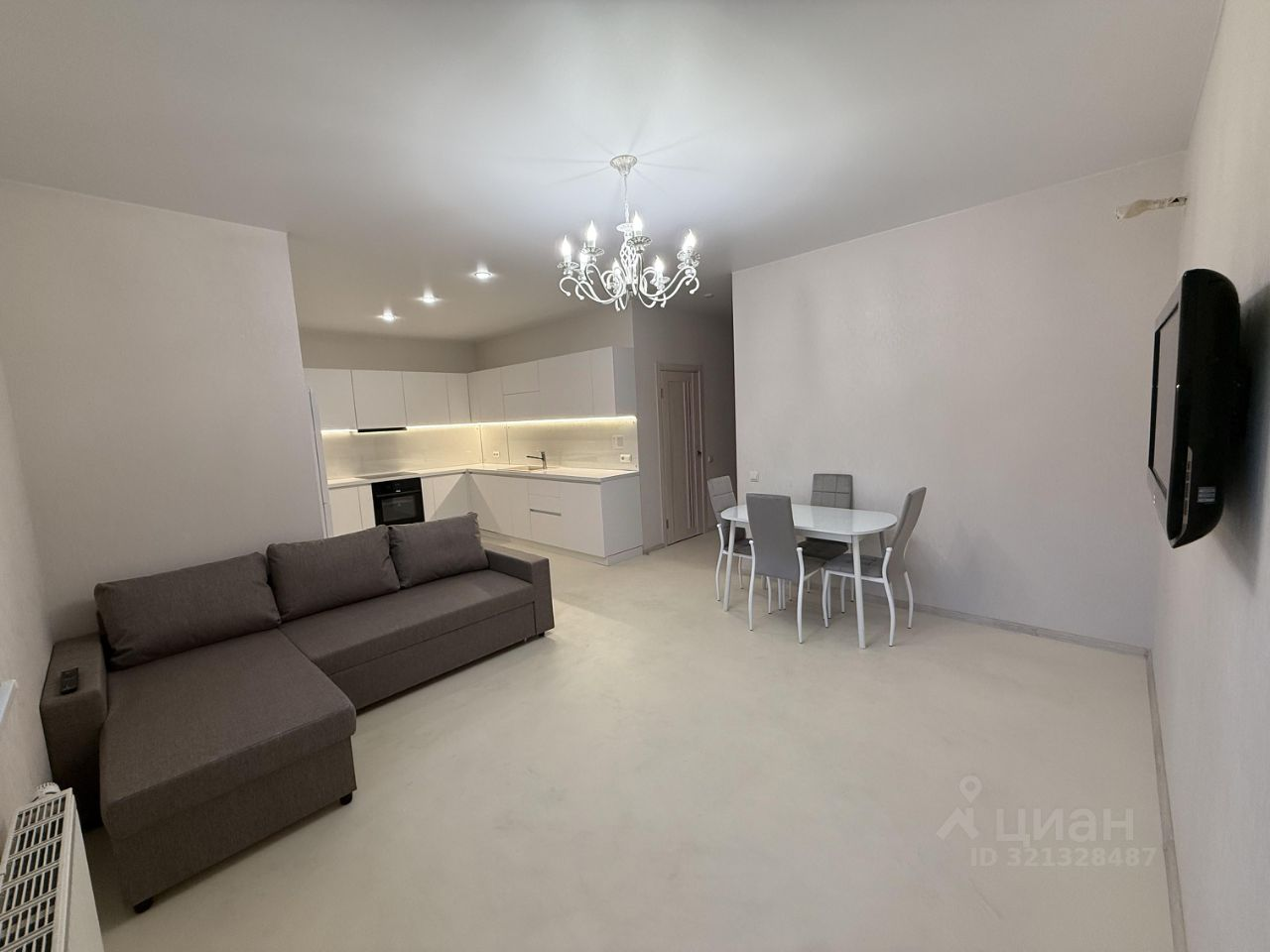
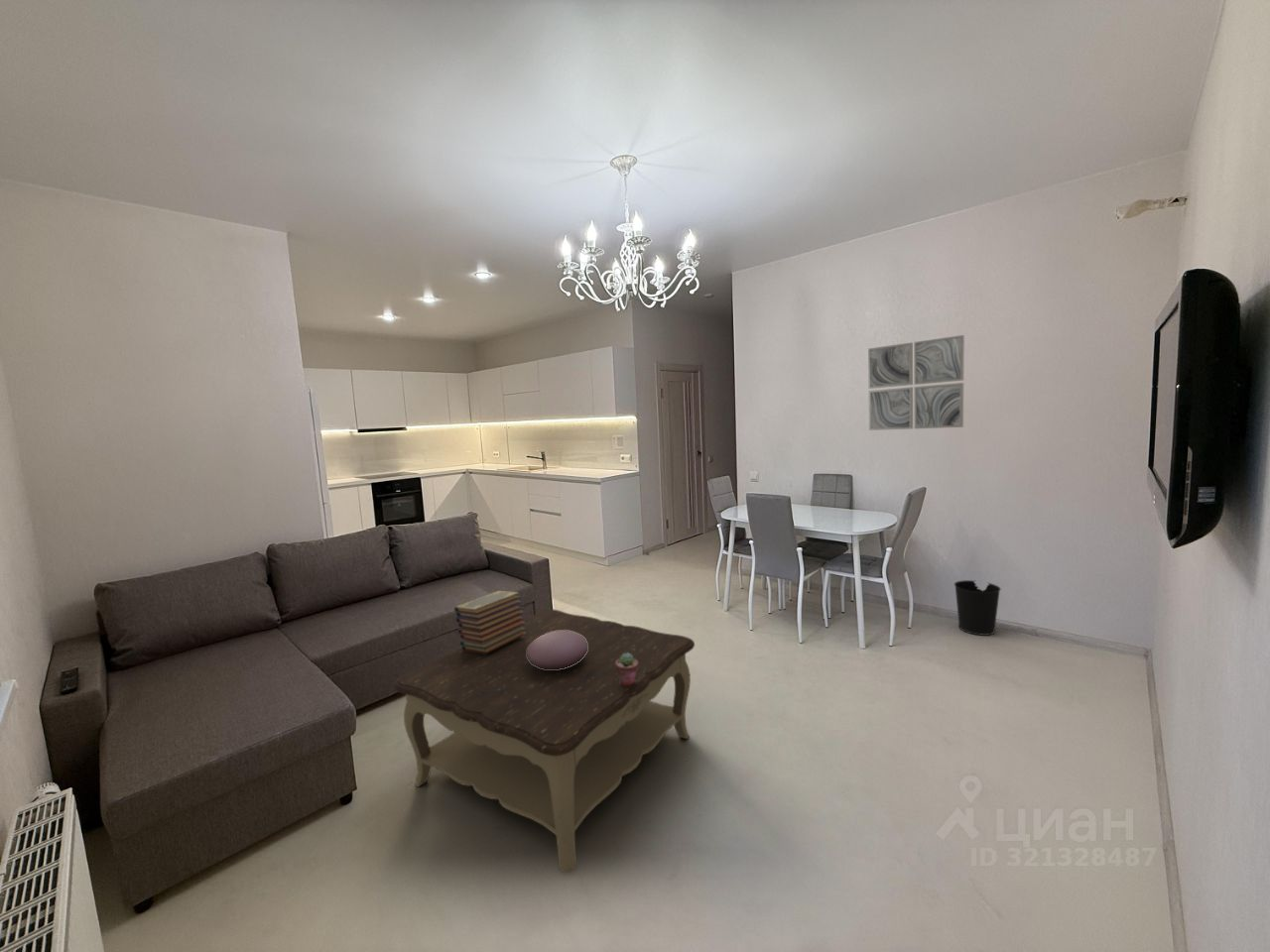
+ coffee table [392,608,696,874]
+ potted succulent [616,653,638,686]
+ wall art [867,334,965,431]
+ book stack [453,590,527,654]
+ wastebasket [953,579,1002,637]
+ decorative bowl [527,631,587,669]
